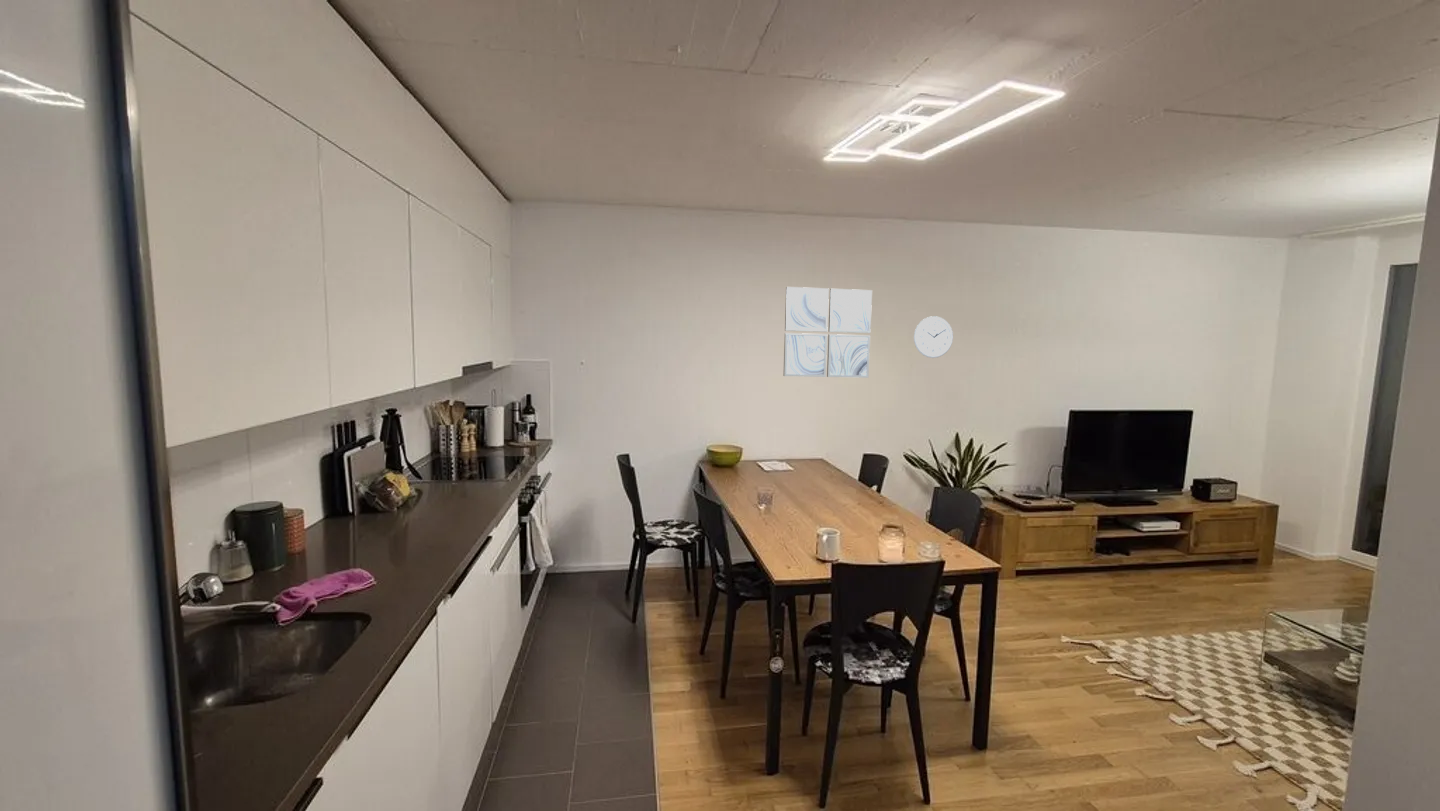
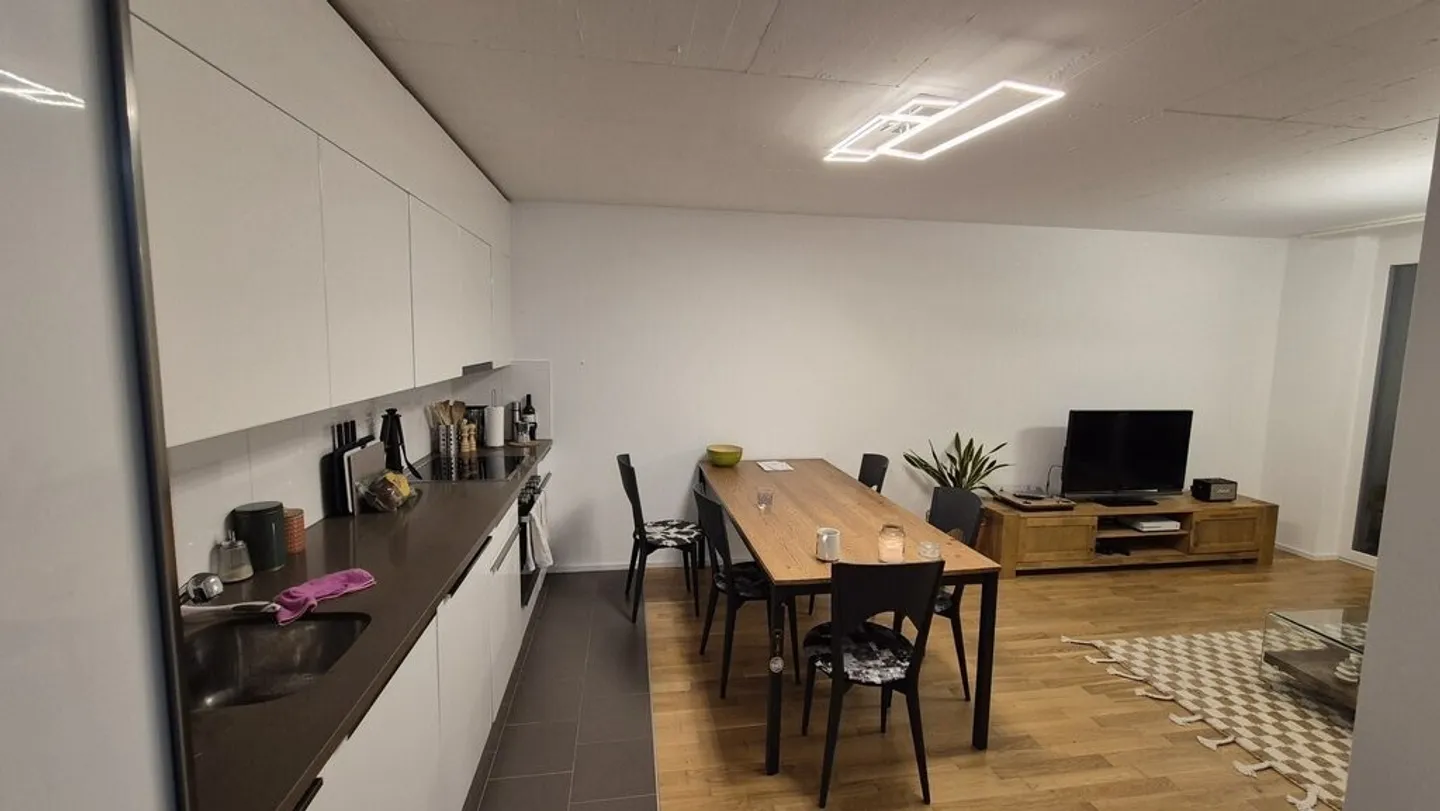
- wall clock [913,315,954,359]
- wall art [782,286,873,379]
